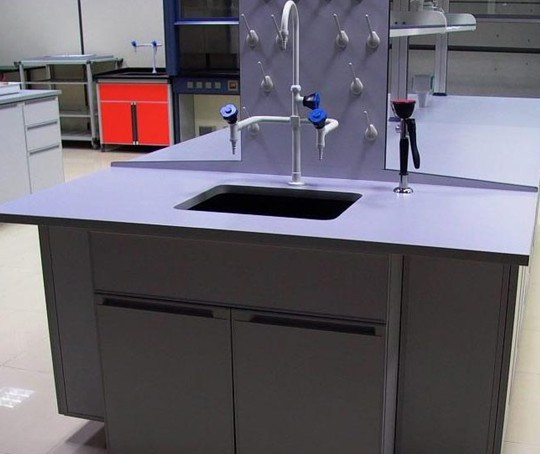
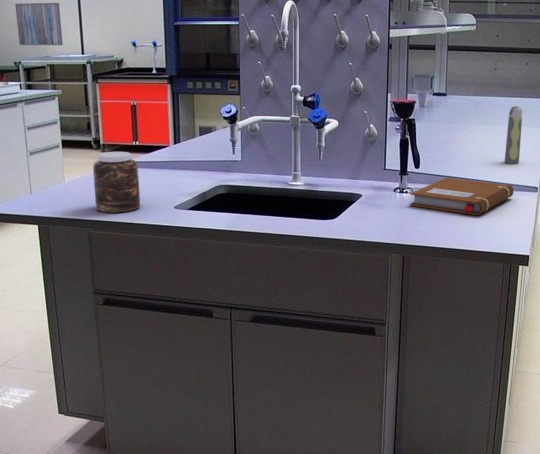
+ jar [92,151,141,214]
+ spray bottle [504,105,523,165]
+ notebook [409,177,514,216]
+ wall art [14,2,64,46]
